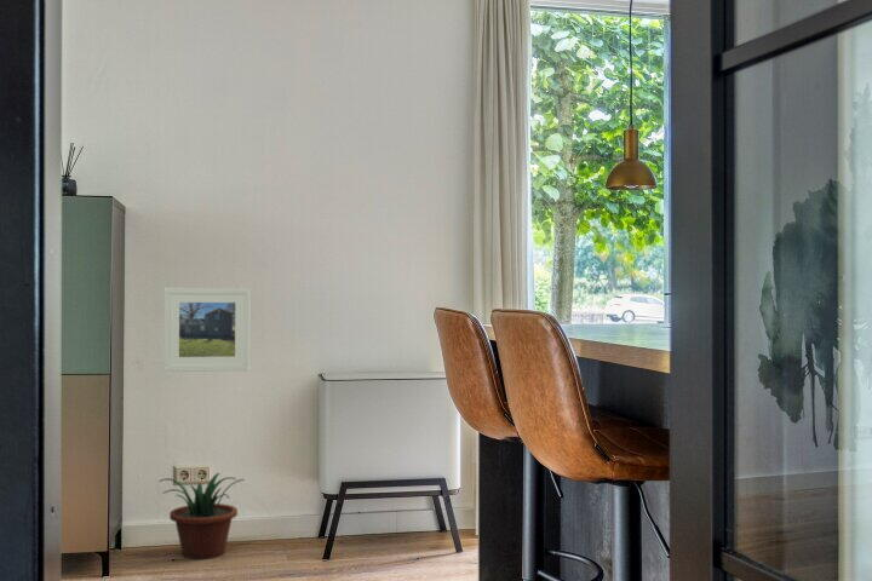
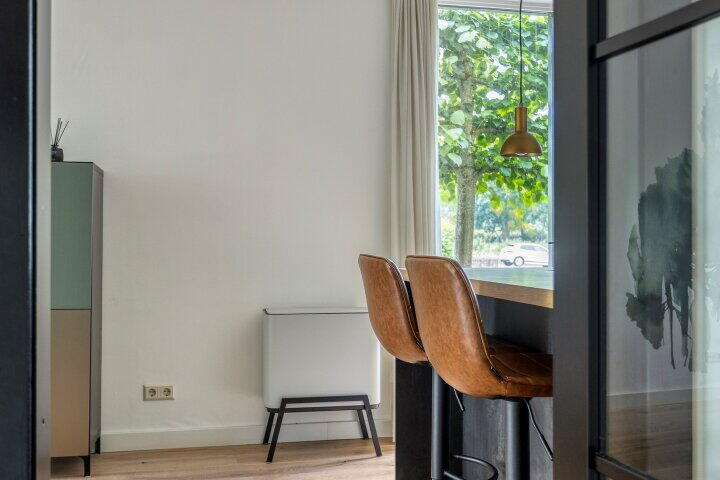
- potted plant [157,472,246,560]
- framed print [162,287,251,373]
